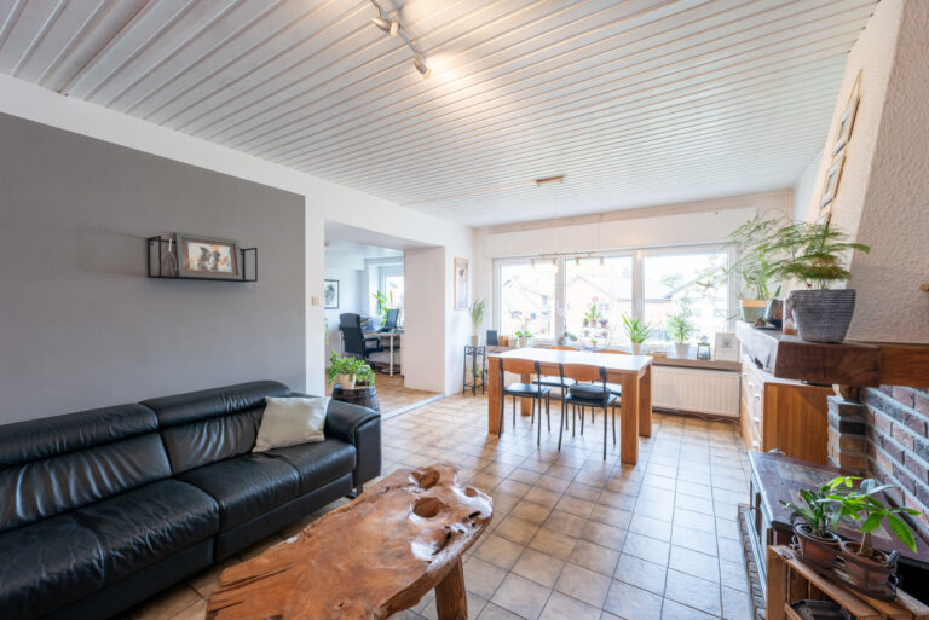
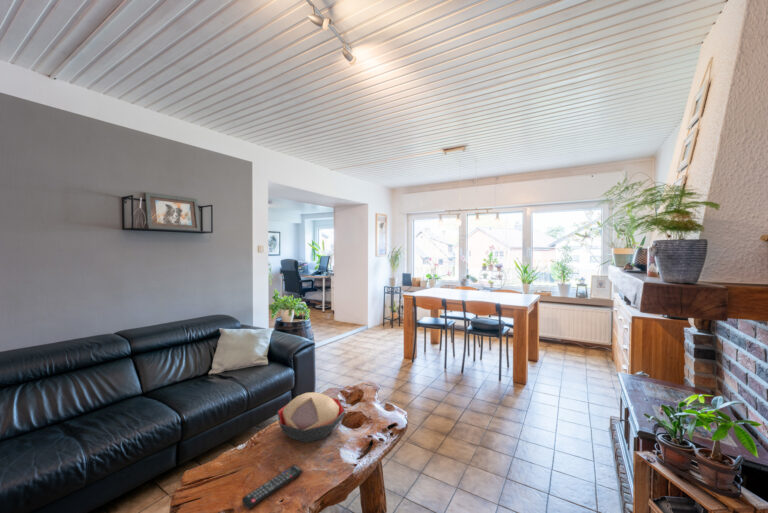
+ decorative bowl [276,391,346,444]
+ remote control [241,464,304,510]
